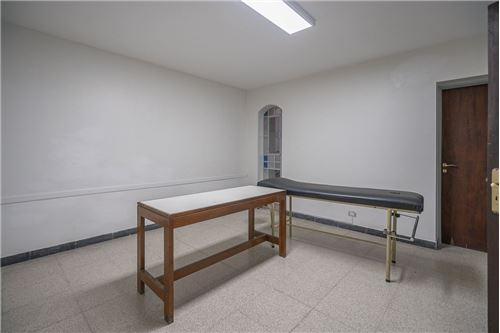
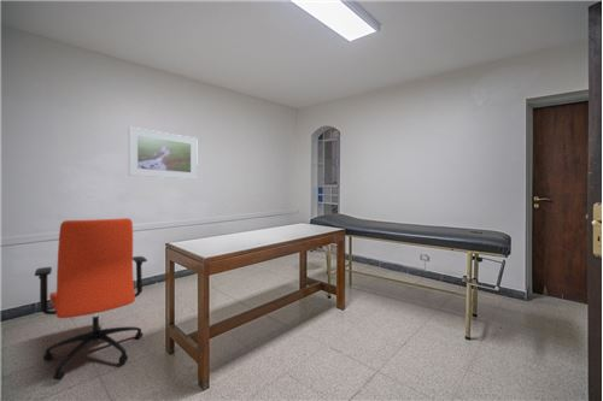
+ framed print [128,125,199,181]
+ office chair [34,217,148,382]
